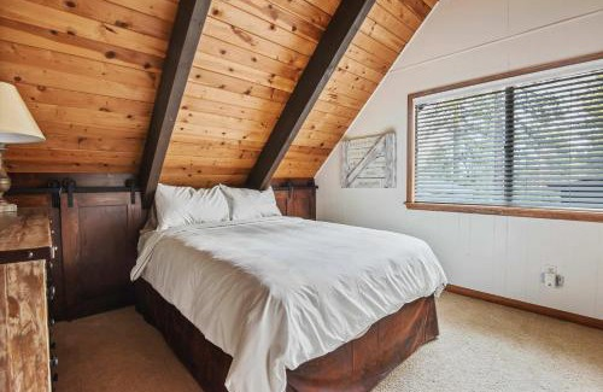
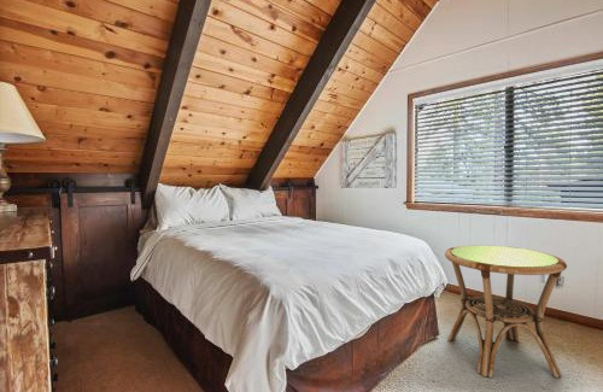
+ side table [444,245,568,379]
